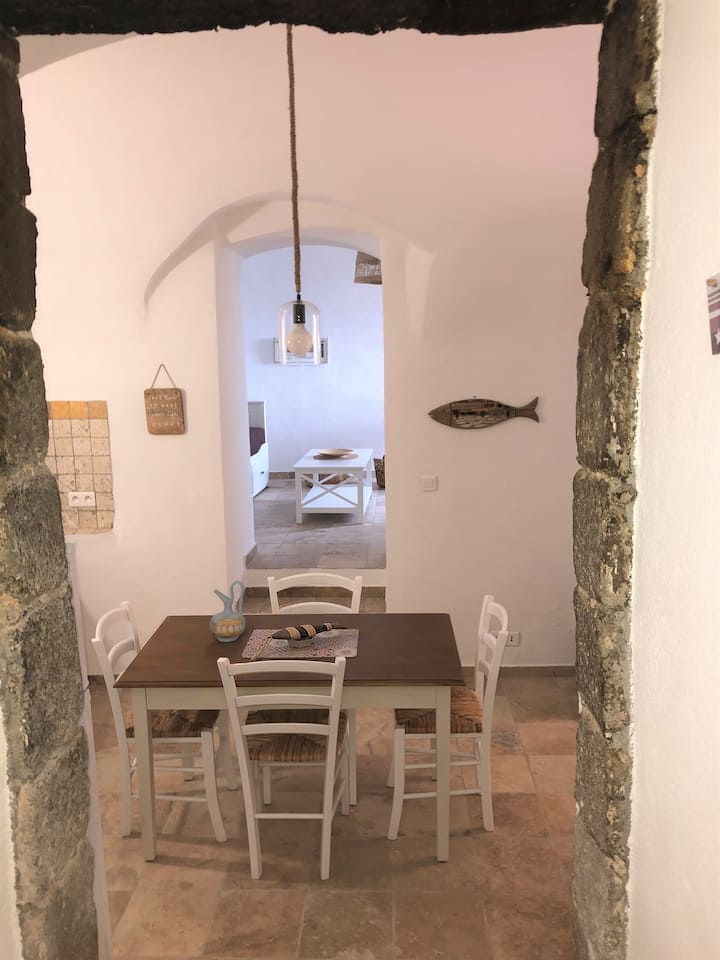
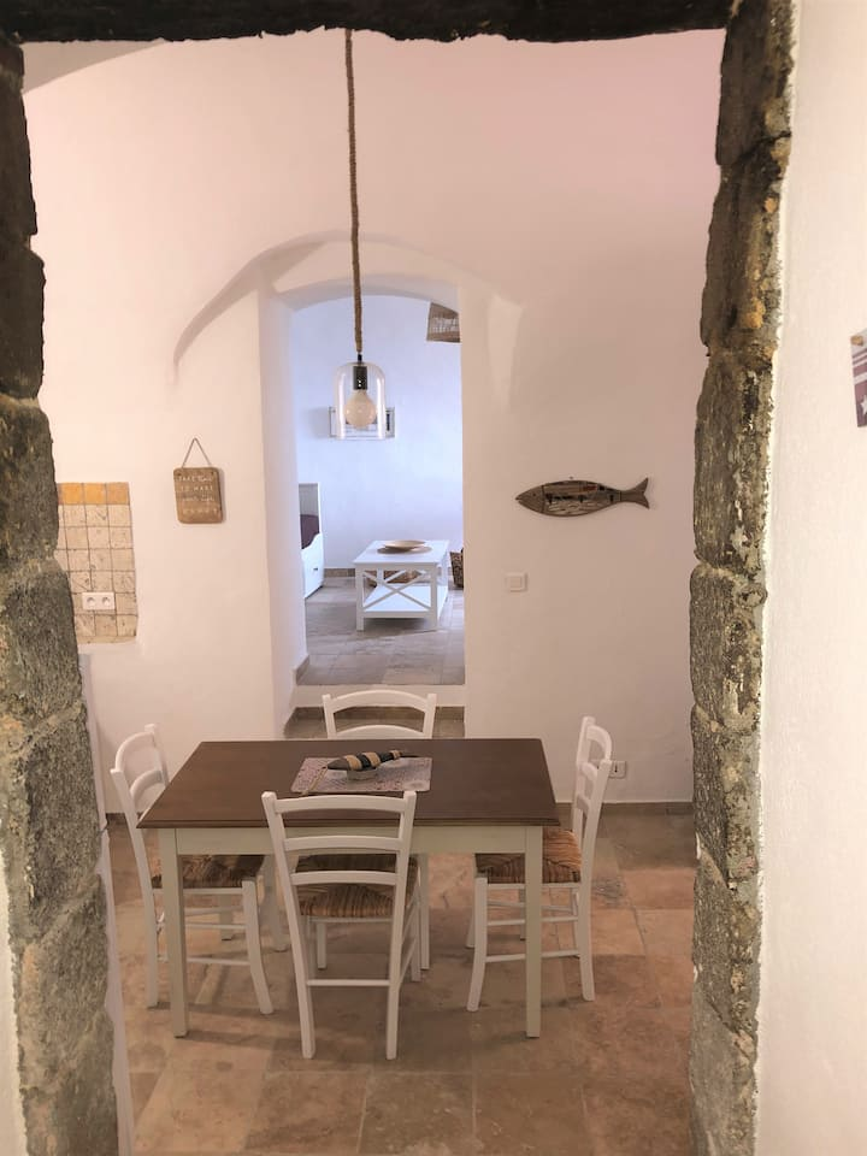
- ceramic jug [209,580,246,643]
